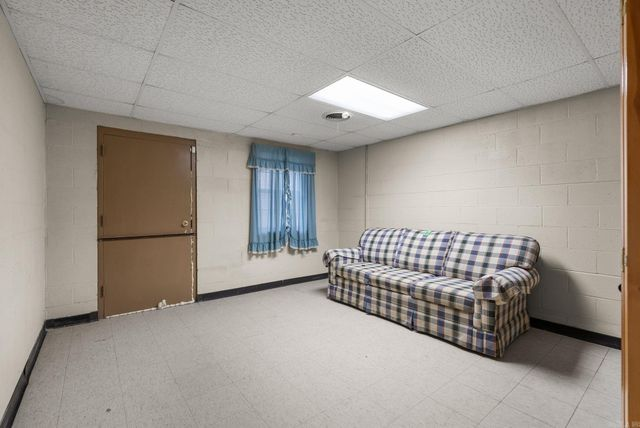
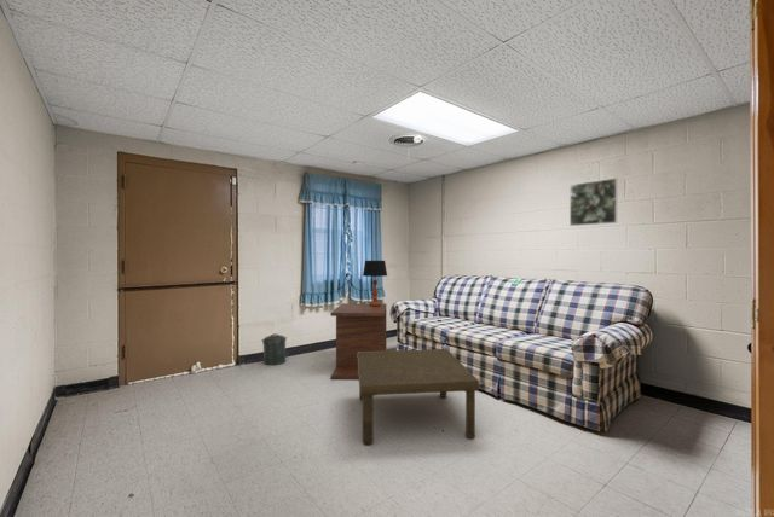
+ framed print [568,176,619,227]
+ table lamp [362,260,388,307]
+ side table [329,302,387,381]
+ canister [261,332,288,366]
+ coffee table [357,348,481,446]
